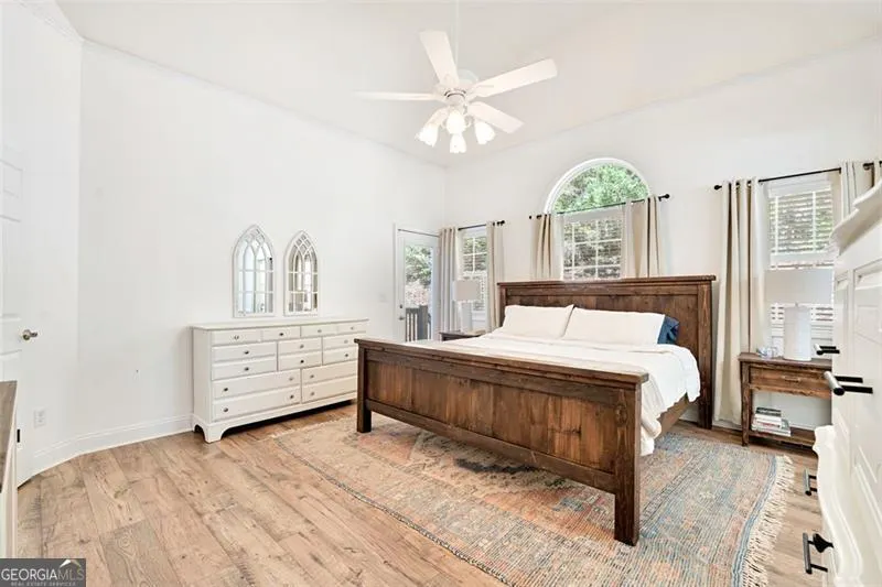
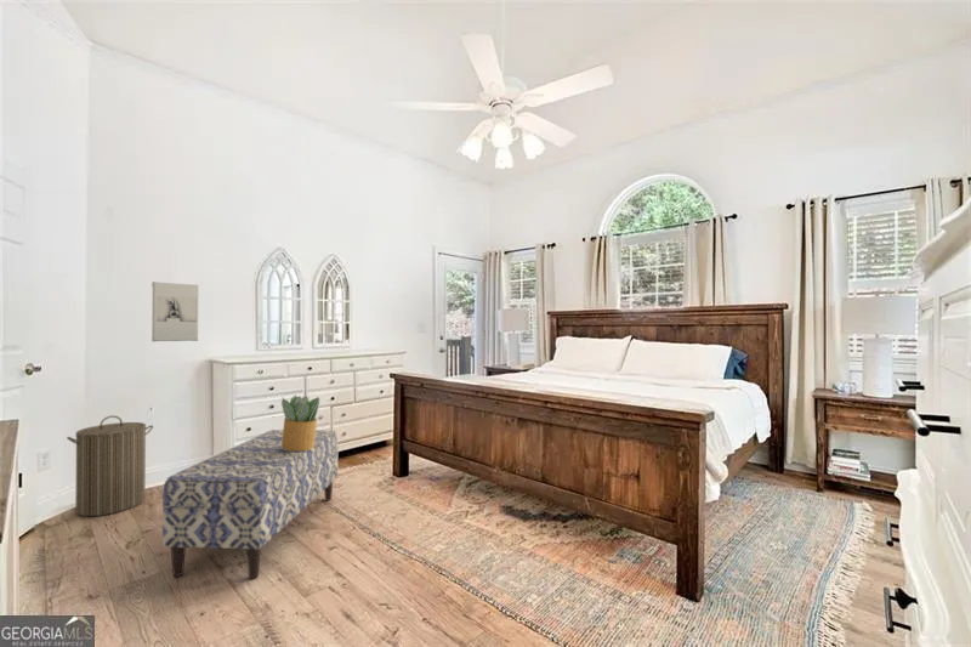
+ wall sculpture [151,280,200,342]
+ laundry hamper [66,415,154,517]
+ bench [161,429,340,580]
+ potted plant [280,395,320,450]
